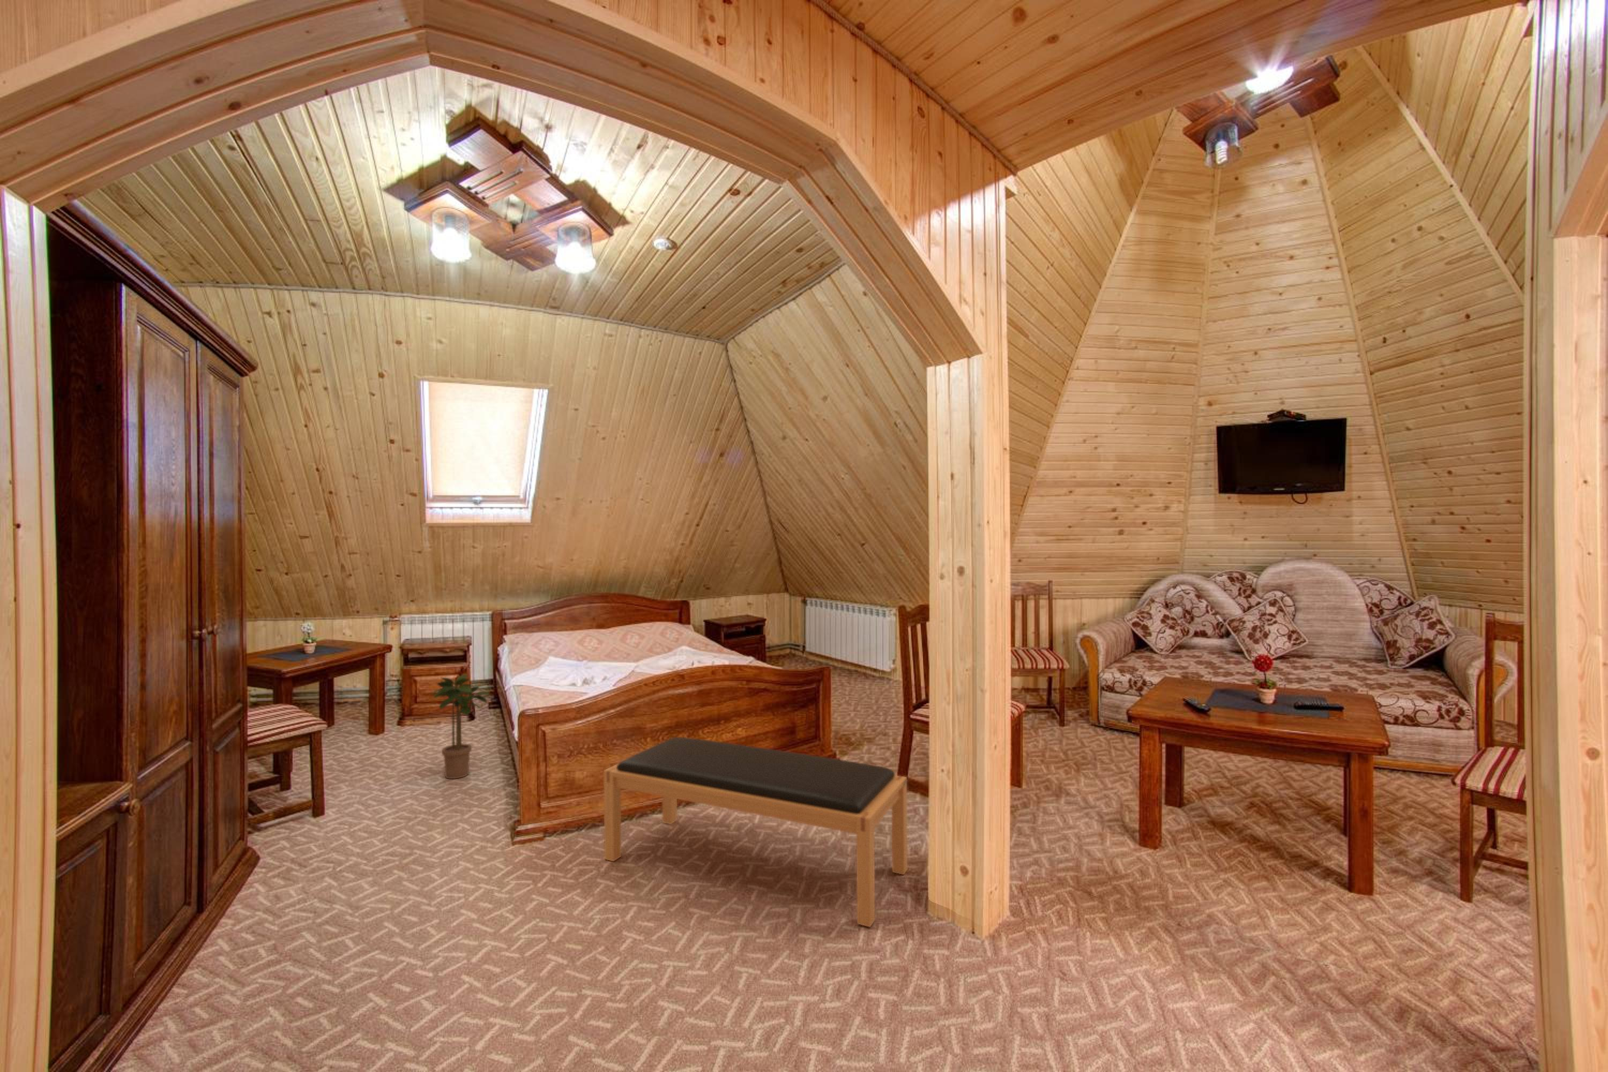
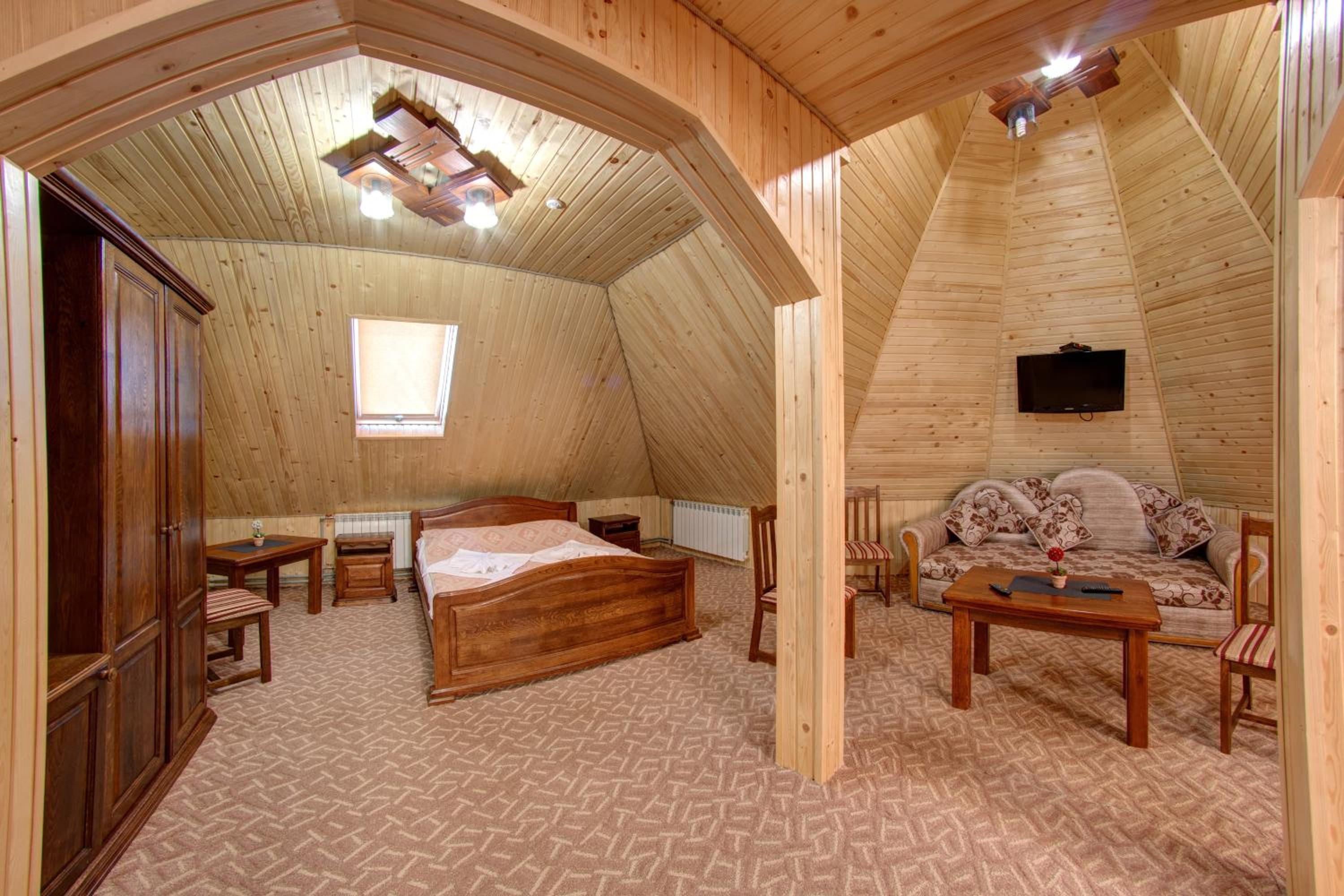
- potted plant [430,674,491,779]
- bench [603,737,908,927]
